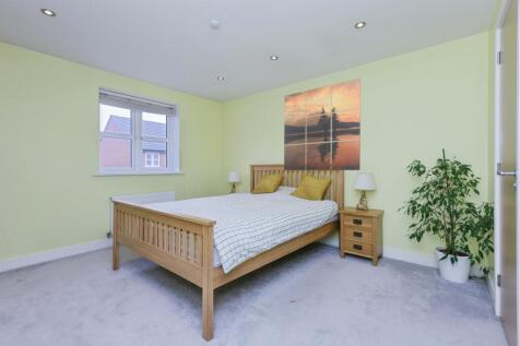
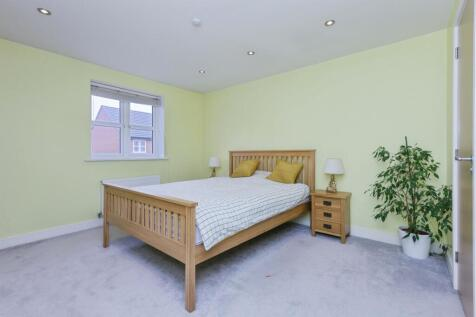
- wall art [283,77,362,171]
